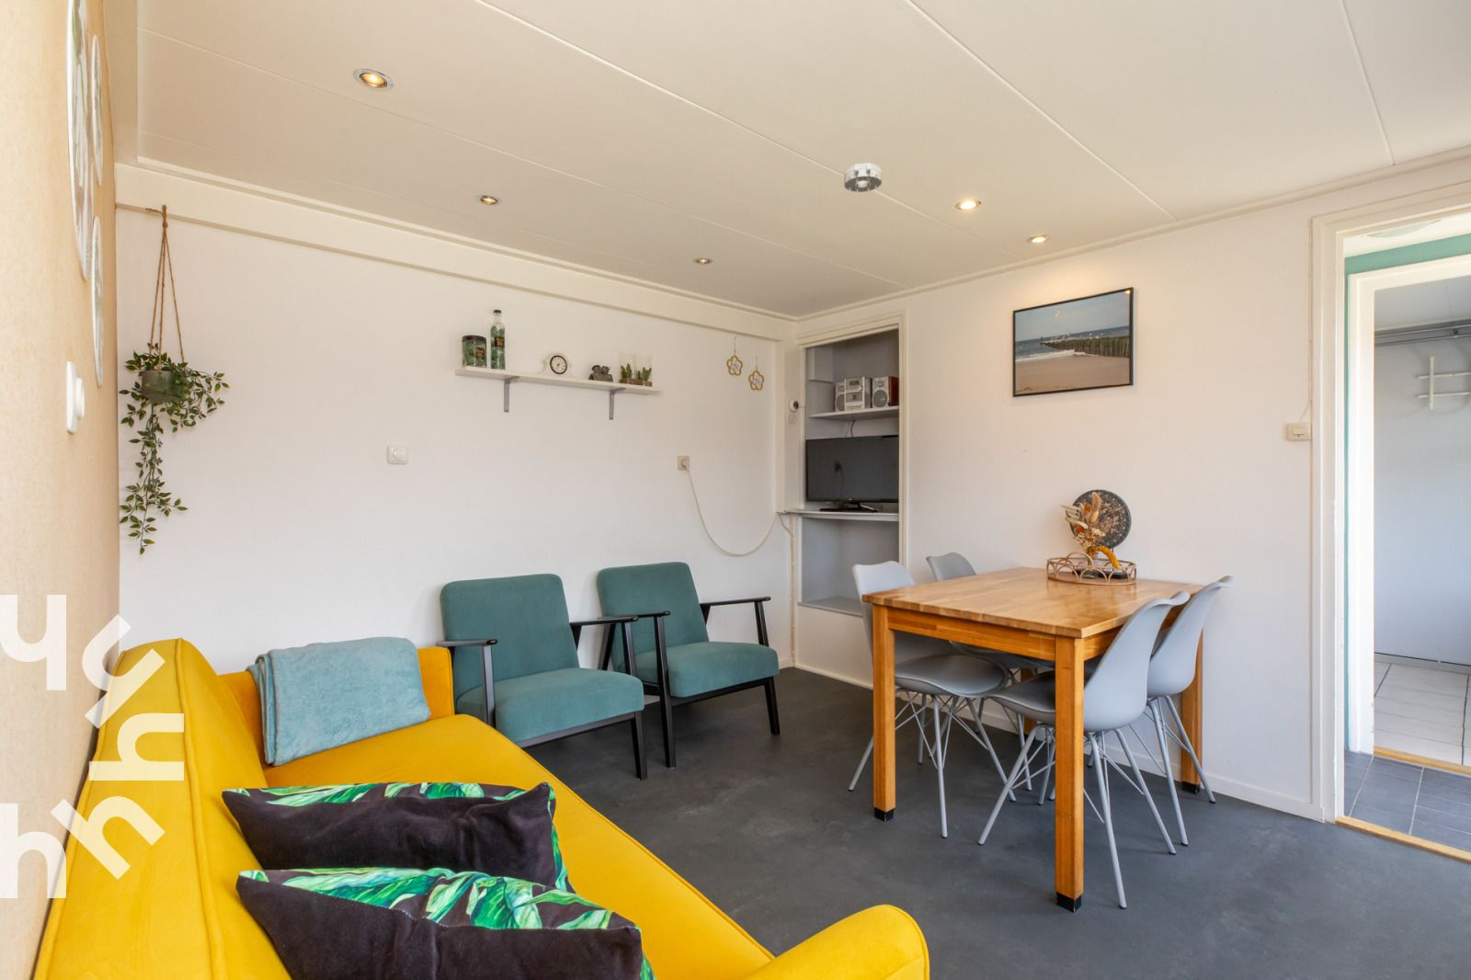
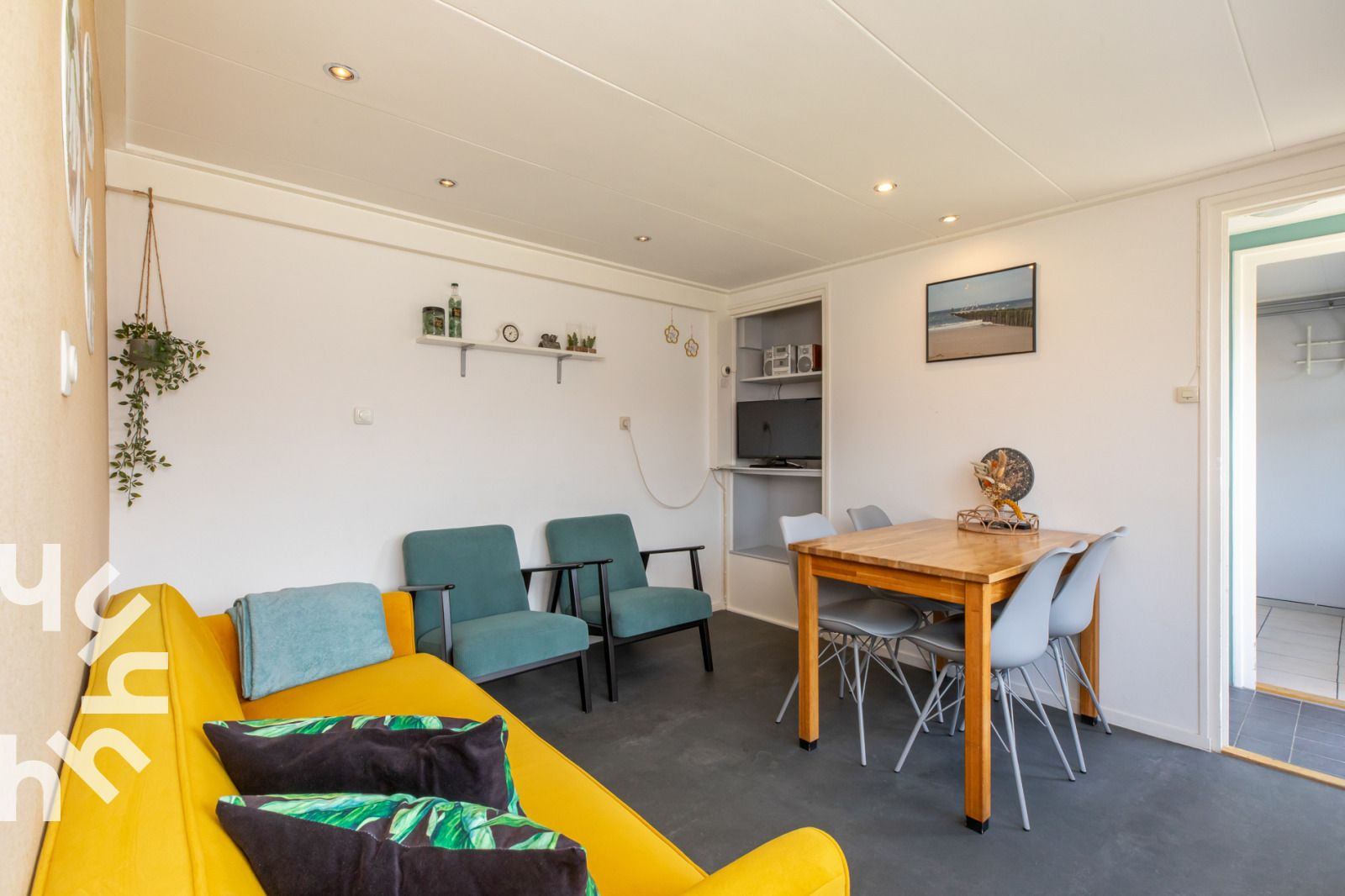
- smoke detector [843,162,883,194]
